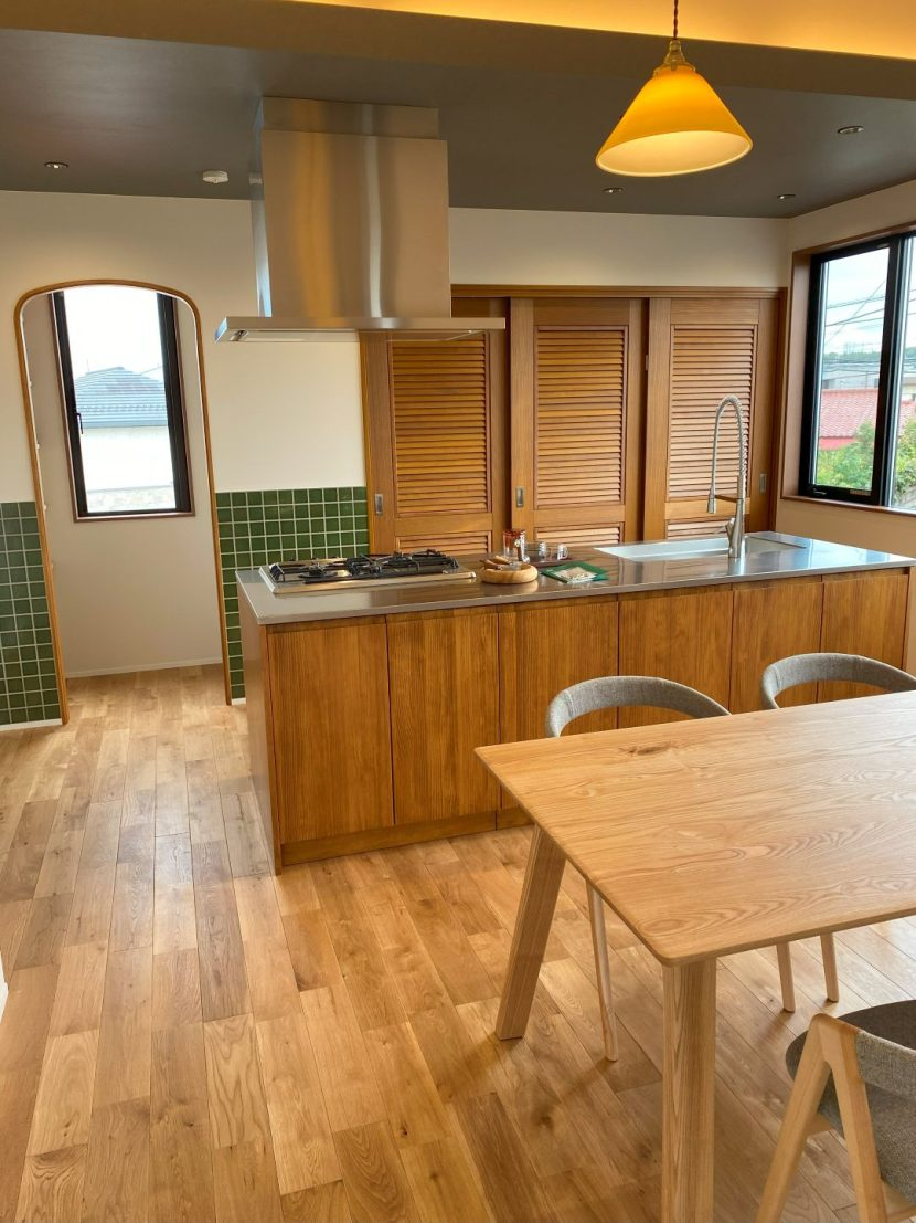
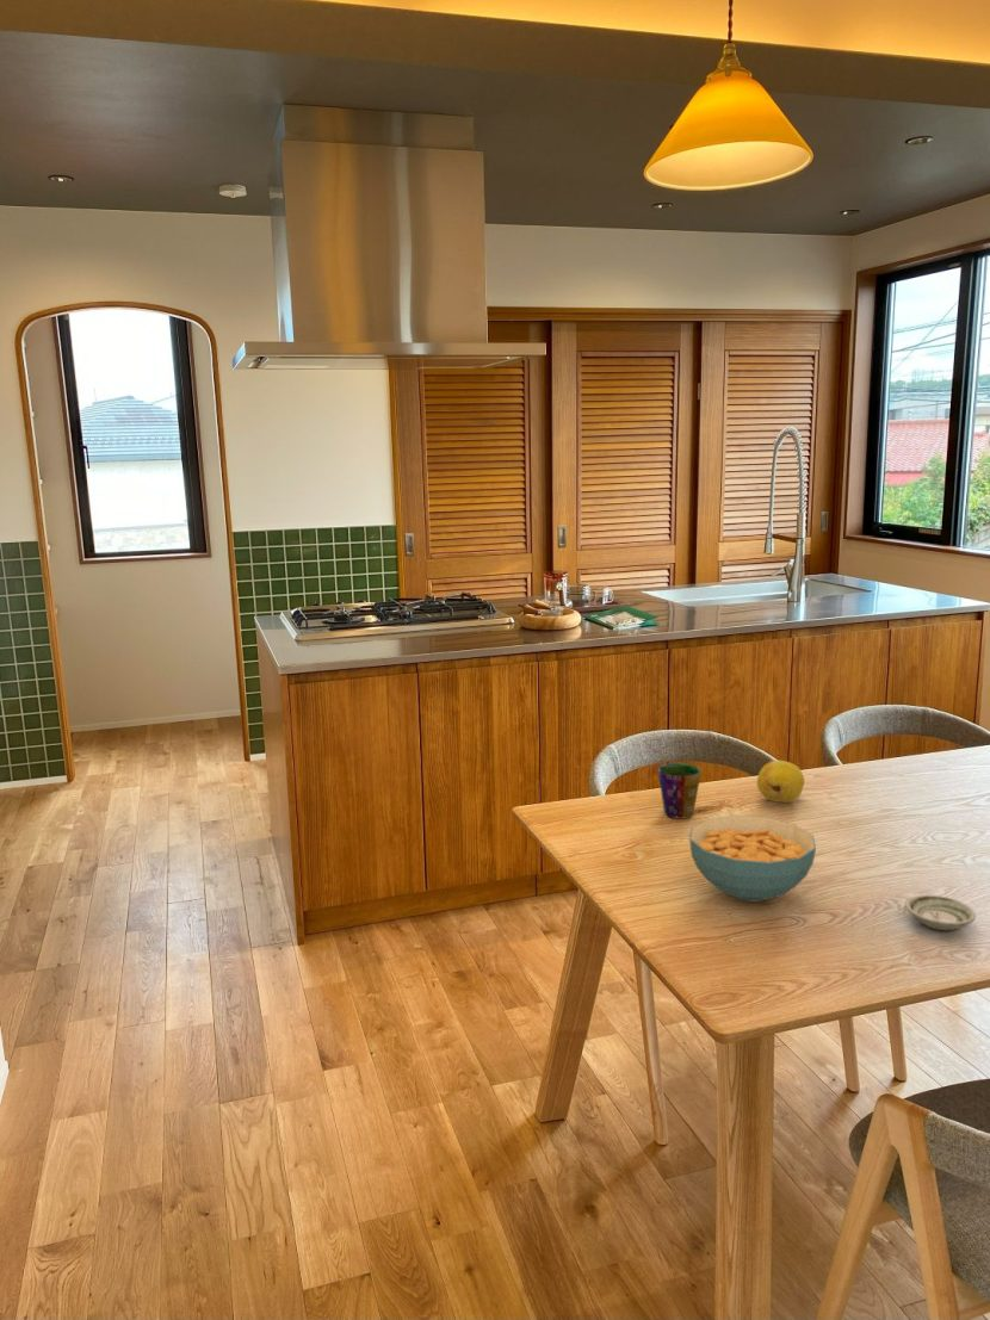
+ saucer [904,894,977,931]
+ fruit [756,760,805,804]
+ cereal bowl [688,814,817,904]
+ cup [657,762,703,820]
